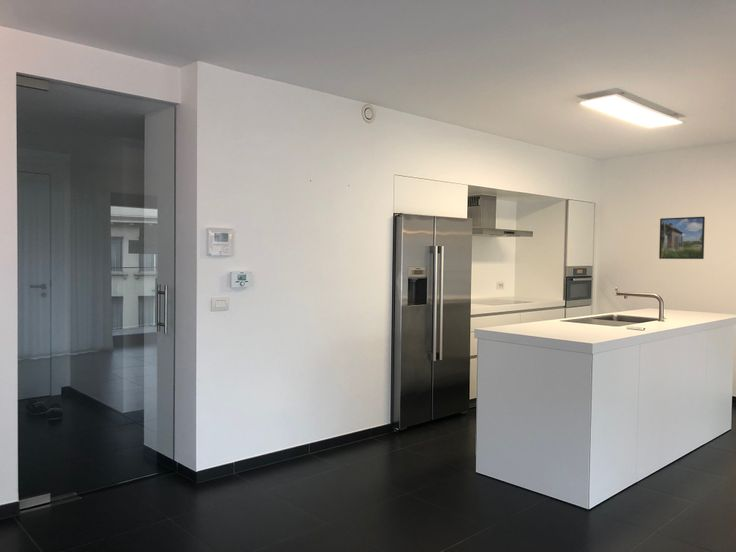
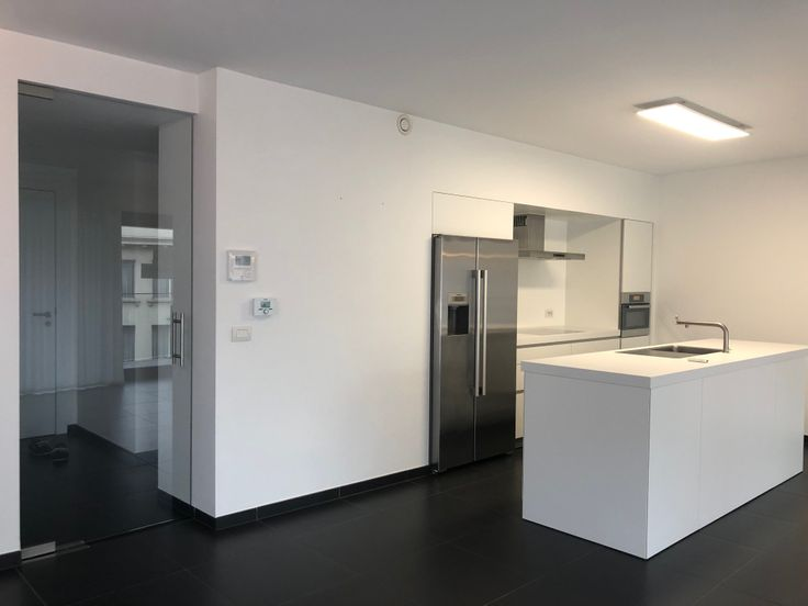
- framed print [658,216,706,260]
